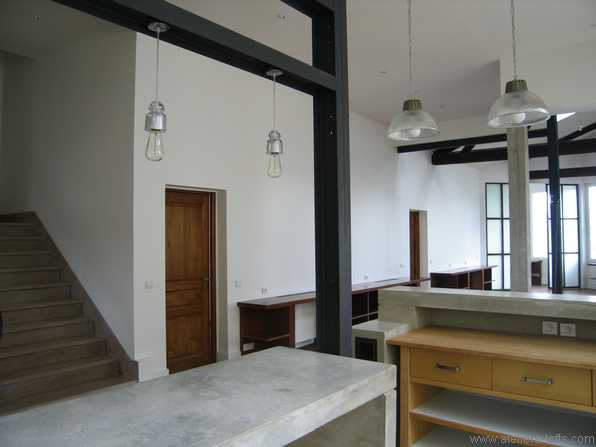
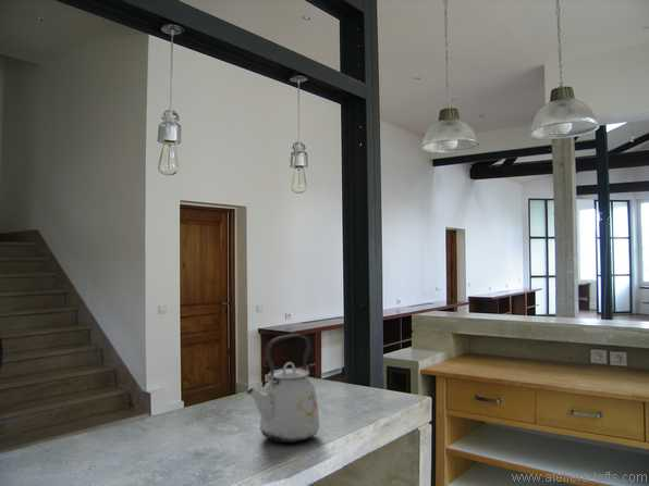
+ kettle [246,333,321,444]
